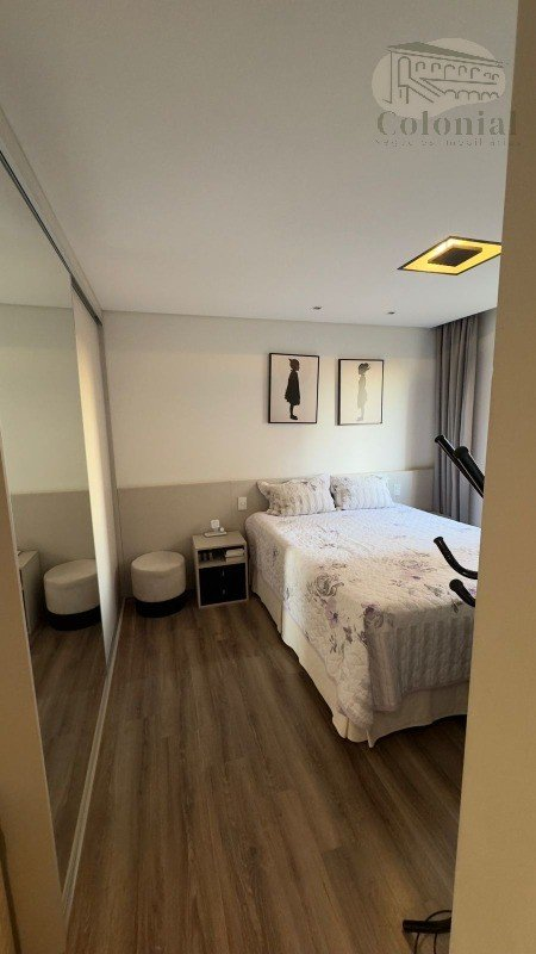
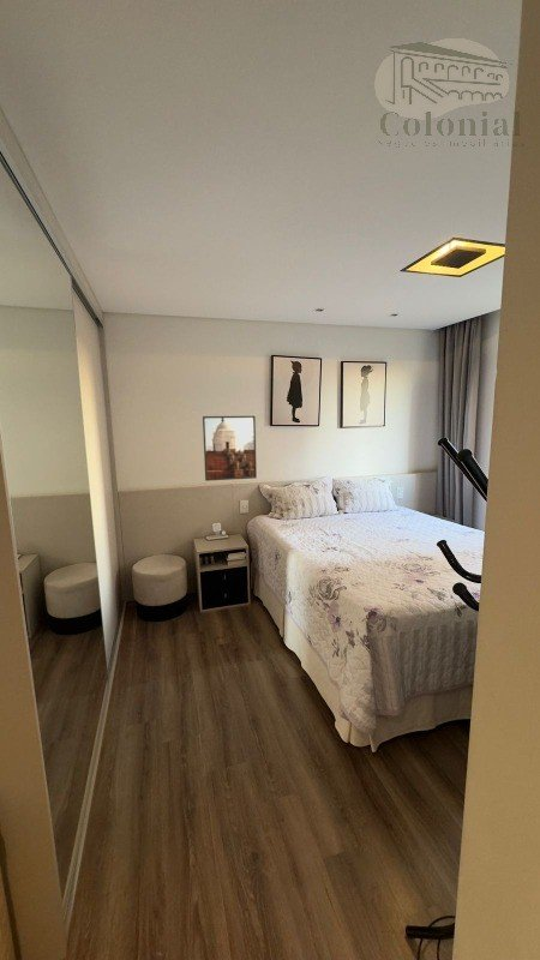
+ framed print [202,415,258,482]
